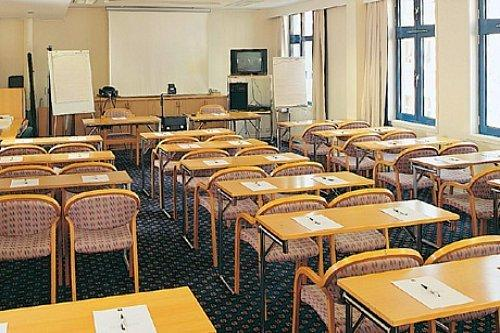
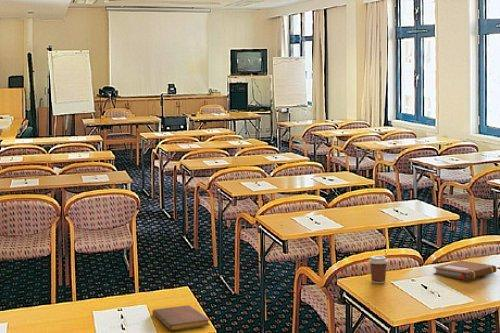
+ coffee cup [368,255,389,284]
+ notebook [433,260,498,281]
+ notebook [151,304,211,332]
